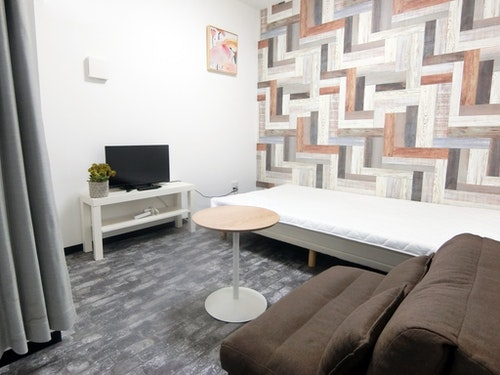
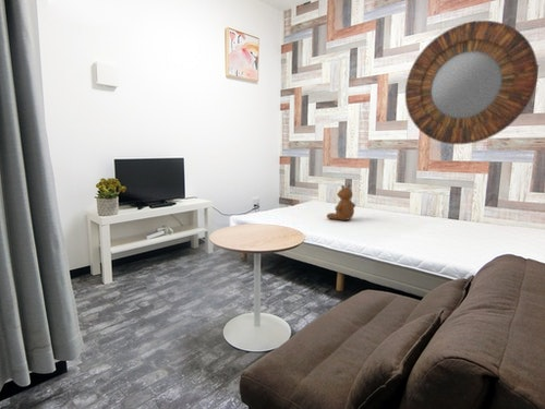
+ home mirror [404,20,538,145]
+ teddy bear [326,183,356,221]
